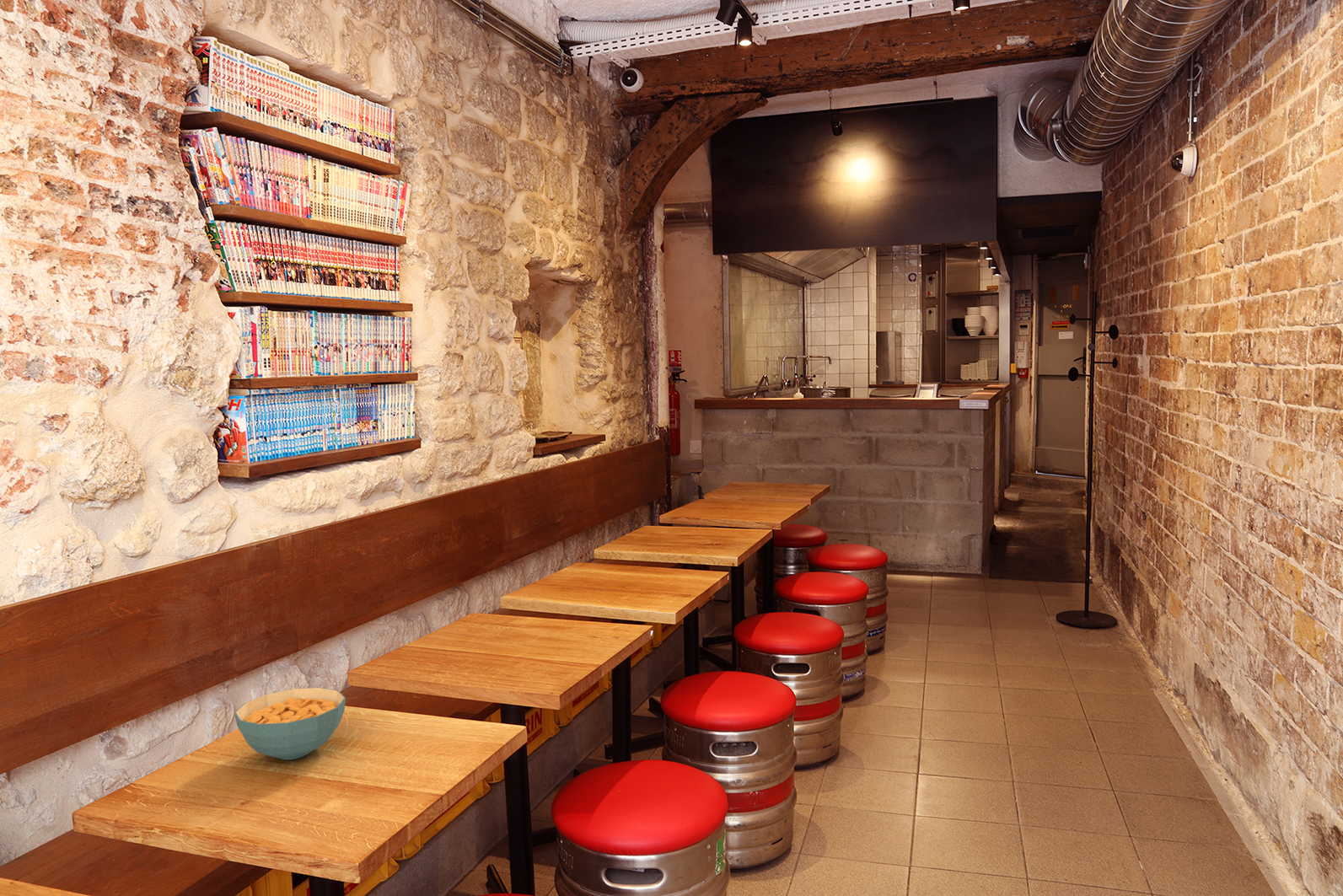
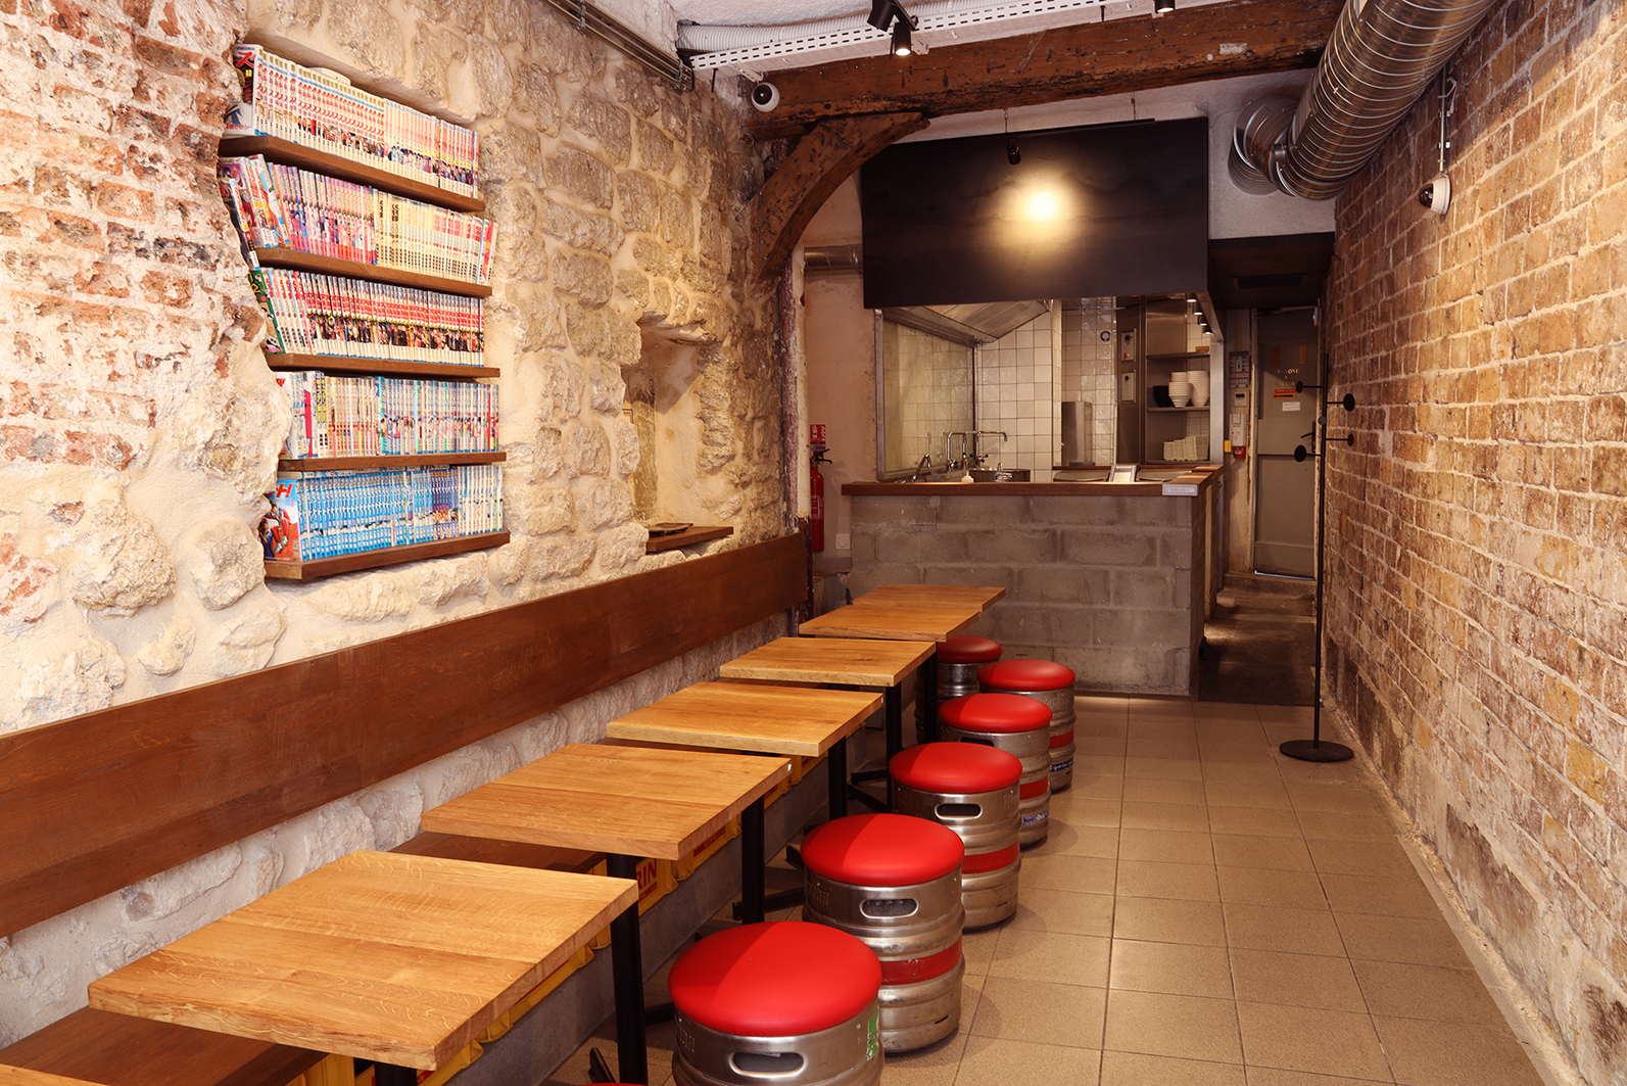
- cereal bowl [234,687,346,760]
